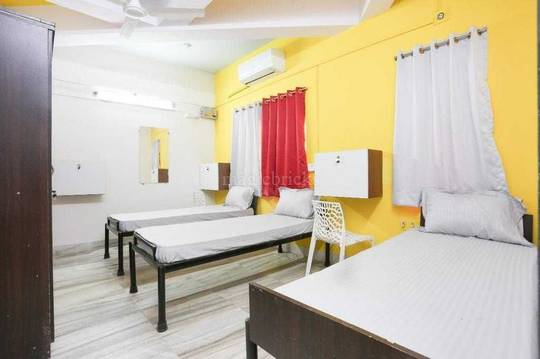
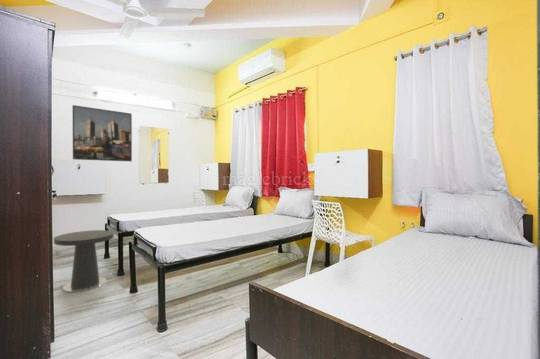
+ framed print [72,104,133,162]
+ side table [53,229,115,293]
